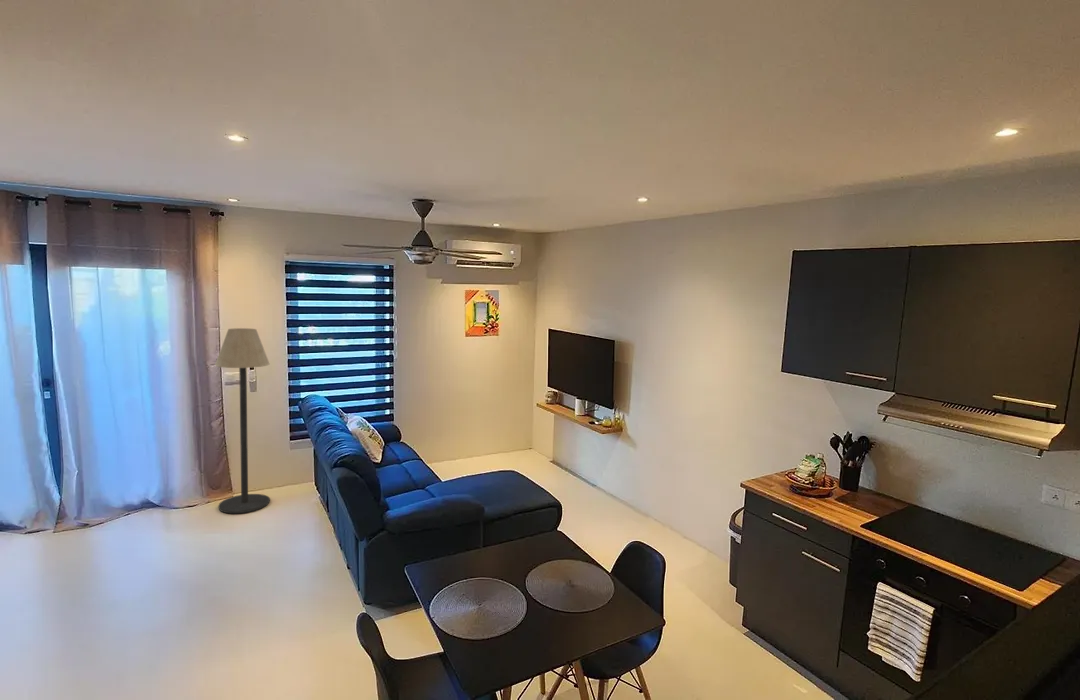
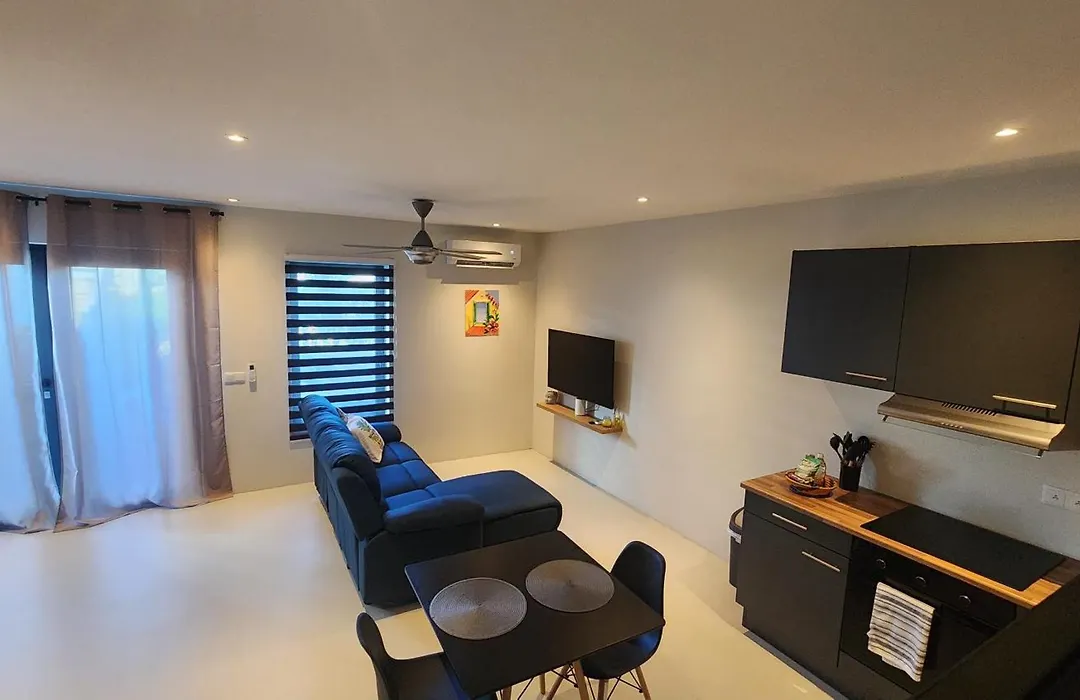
- floor lamp [214,327,271,514]
